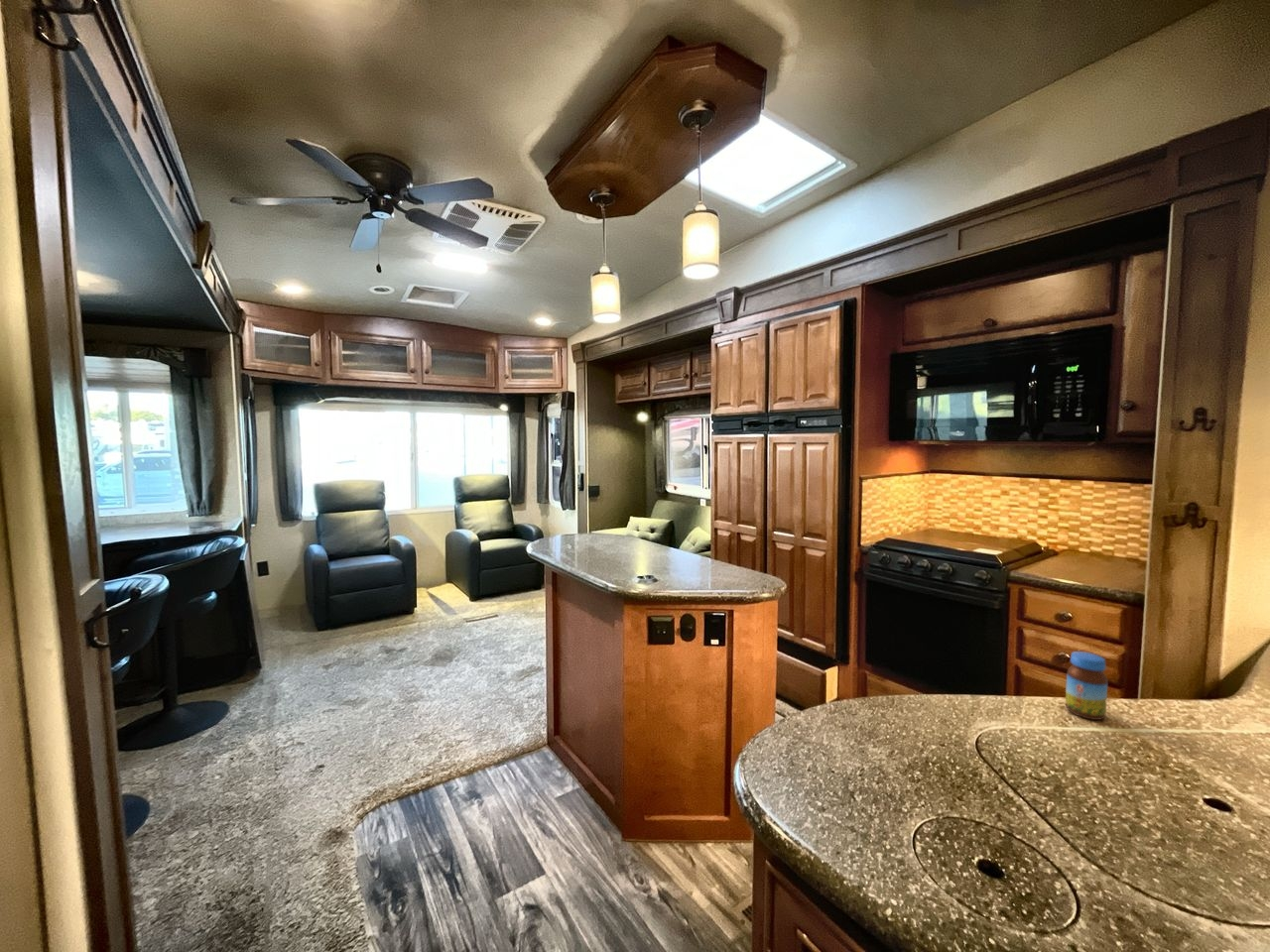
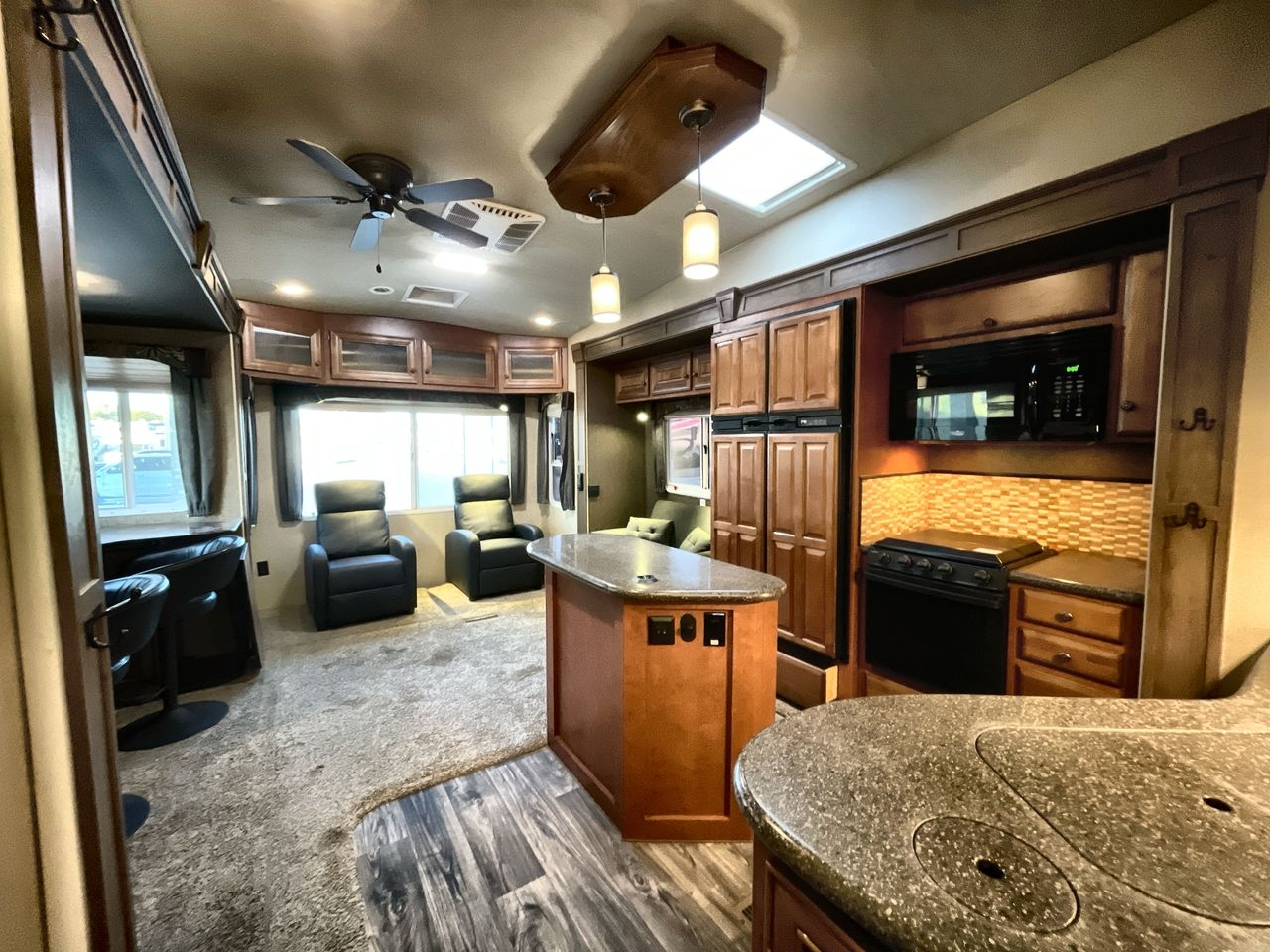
- jar [1065,651,1108,721]
